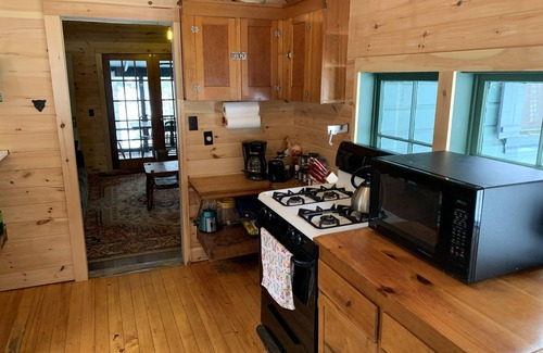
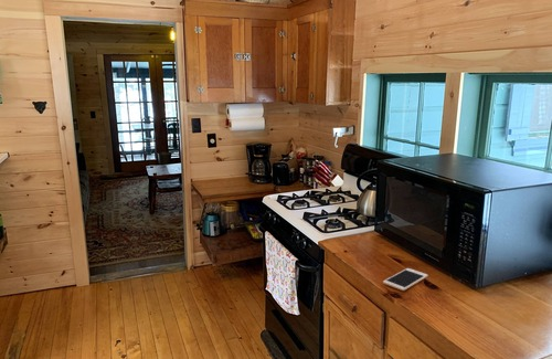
+ cell phone [382,267,429,292]
